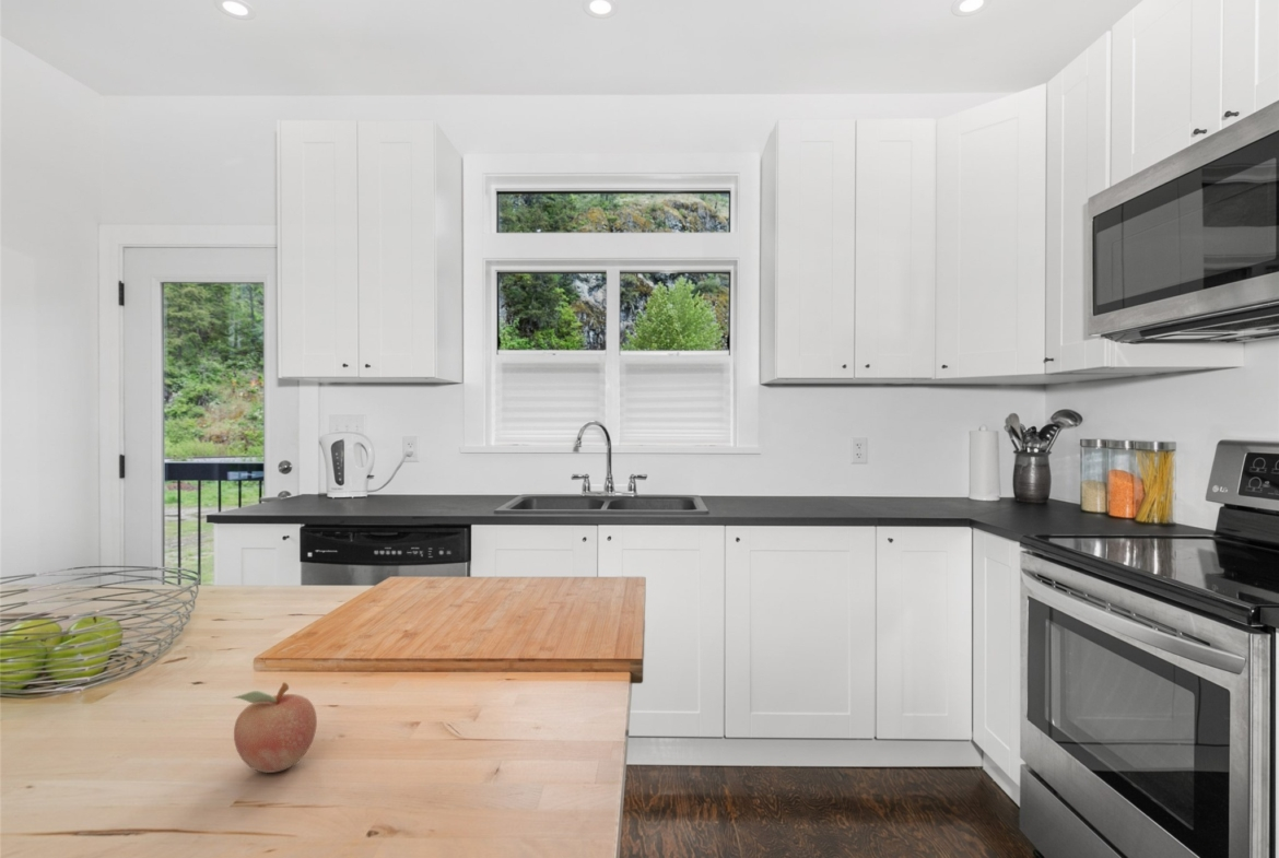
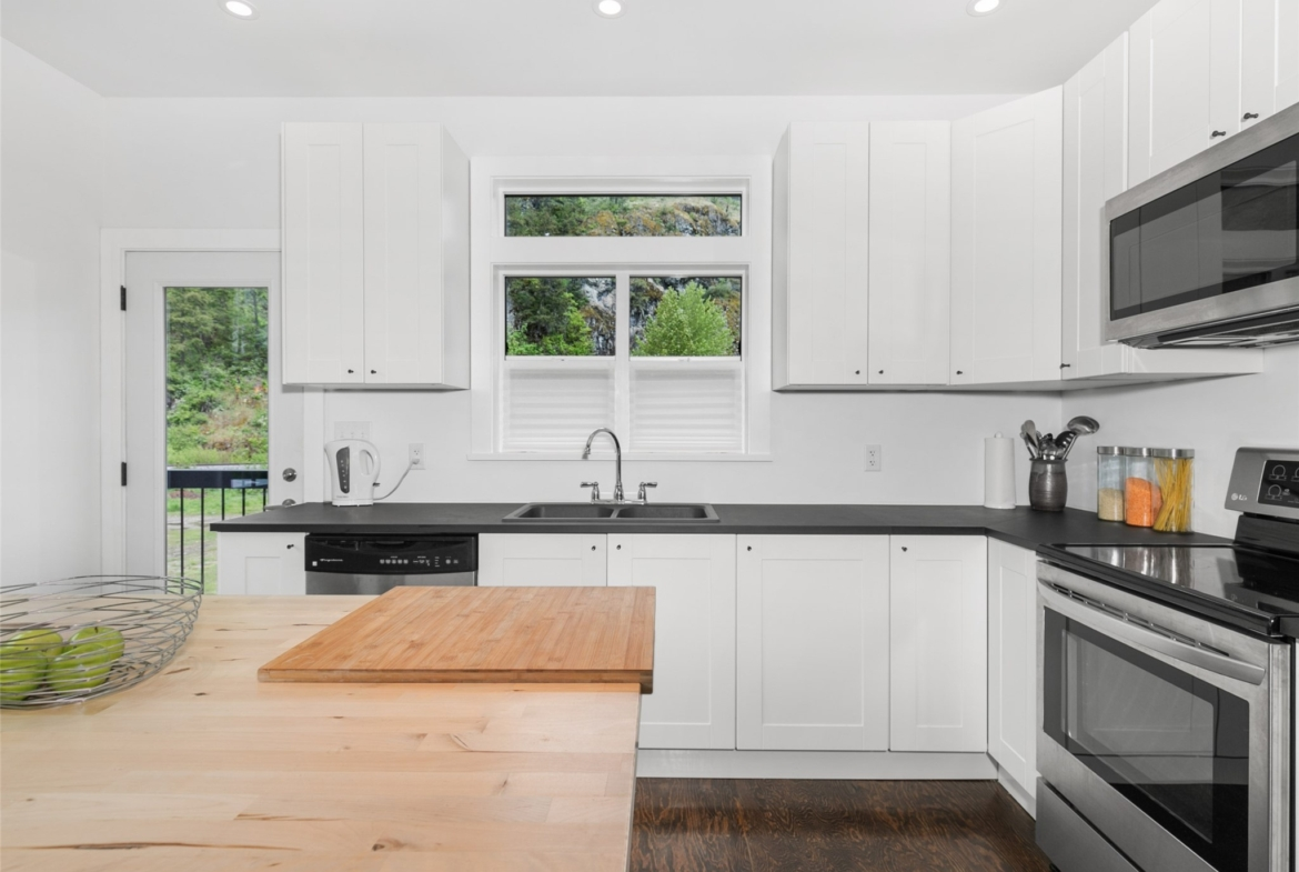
- fruit [230,681,318,774]
